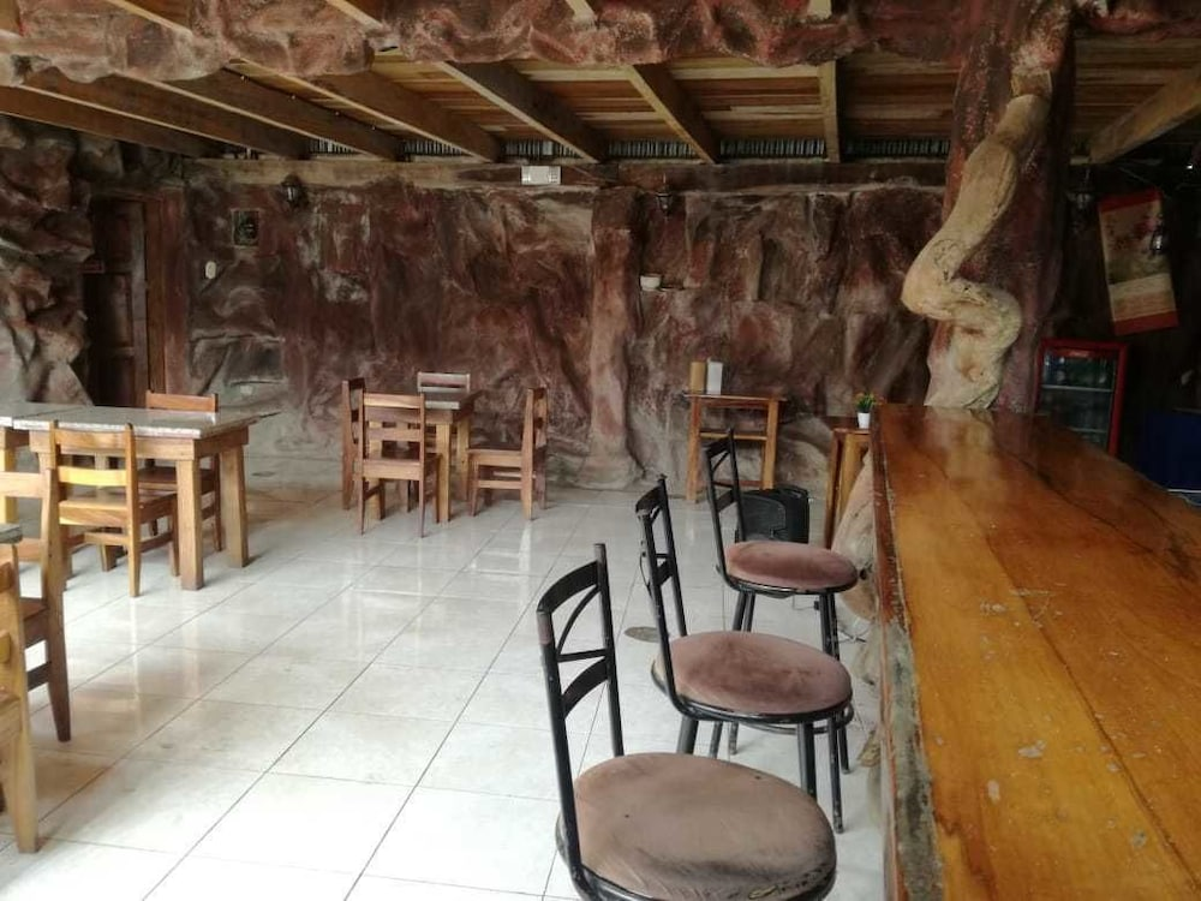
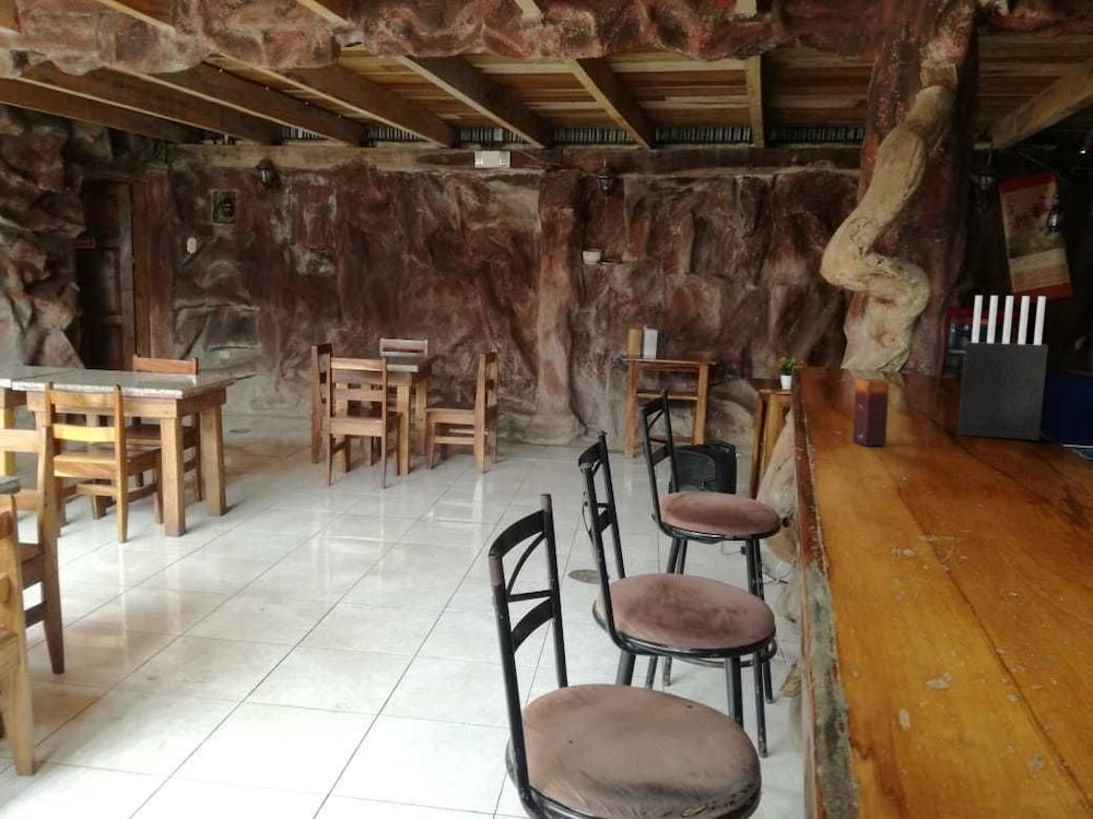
+ candle [851,378,890,447]
+ knife block [956,295,1049,441]
